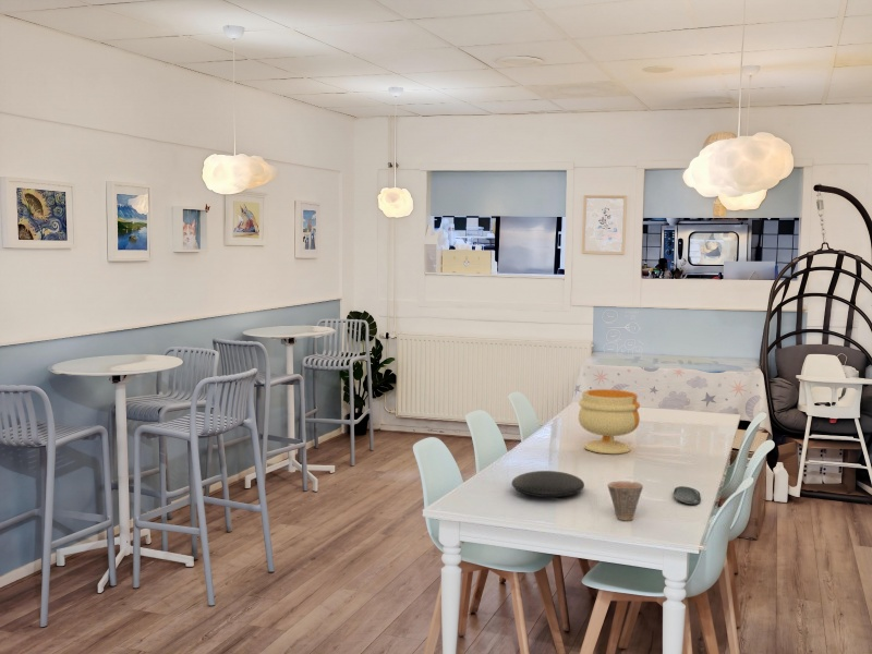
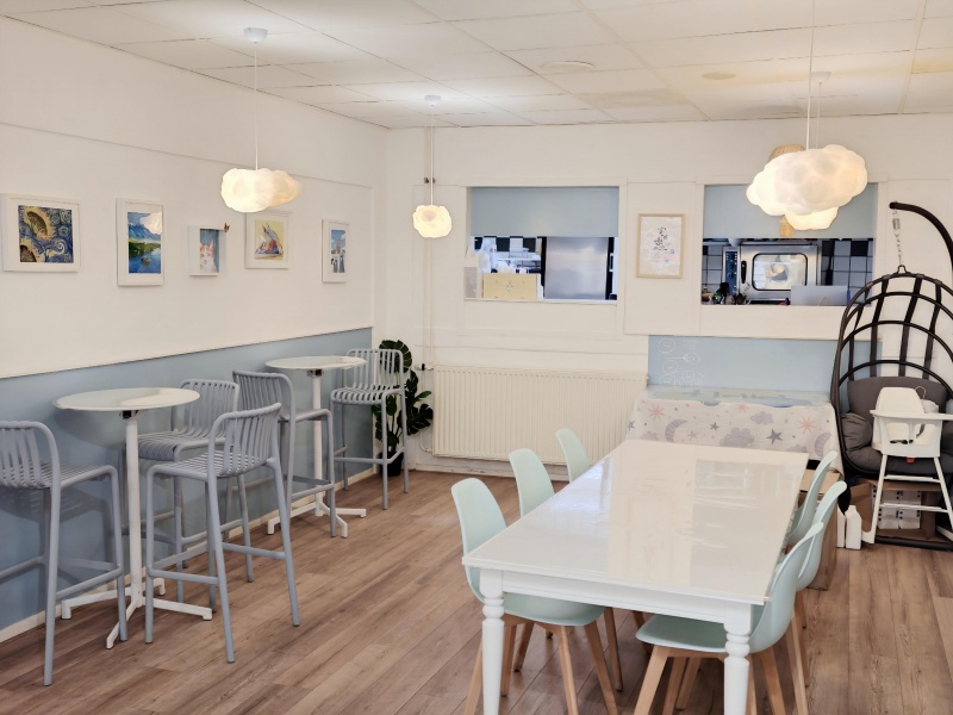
- oval tray [673,485,702,505]
- plate [511,470,585,498]
- cup [606,481,644,521]
- footed bowl [578,388,641,456]
